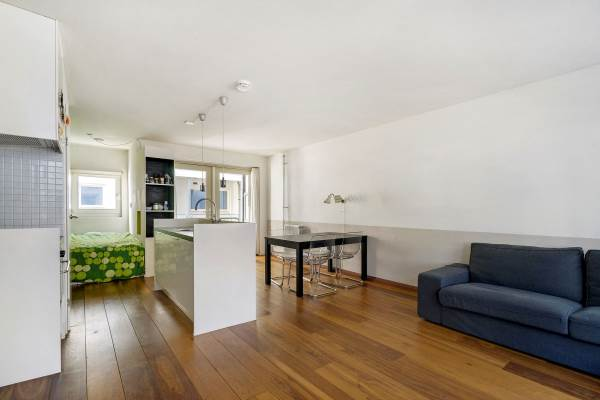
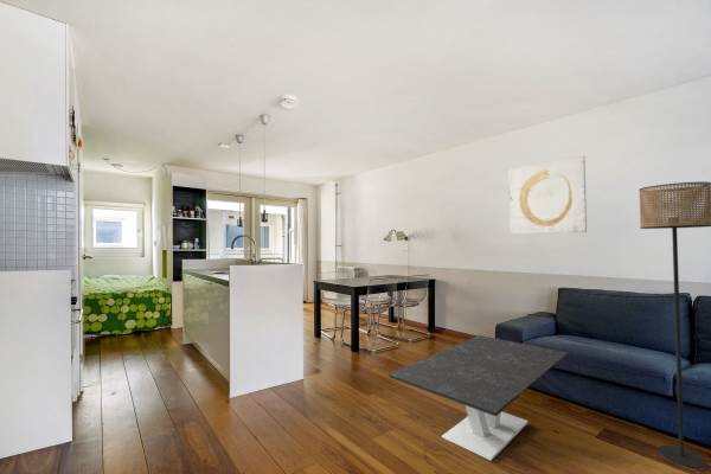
+ coffee table [387,334,569,461]
+ wall art [508,155,588,236]
+ floor lamp [639,181,711,469]
